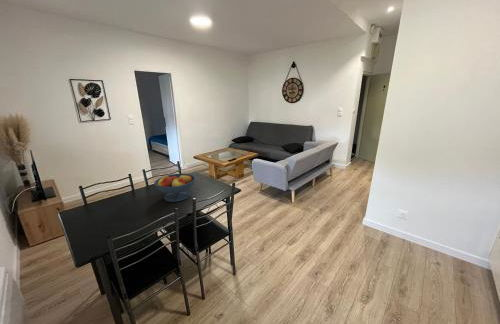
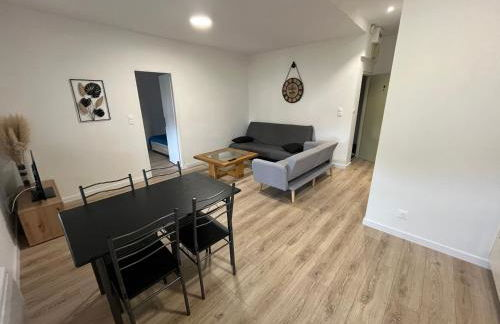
- fruit bowl [153,173,197,203]
